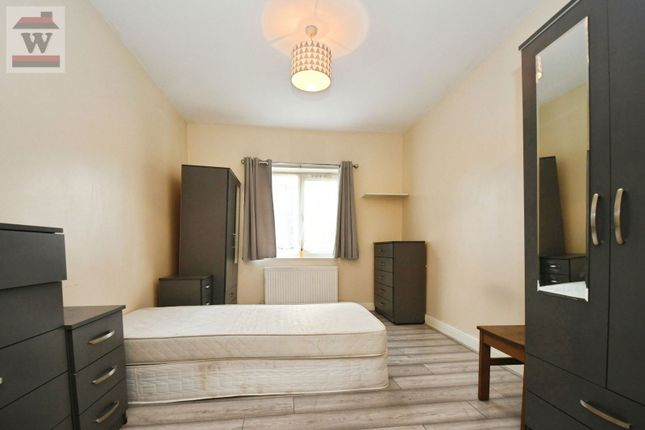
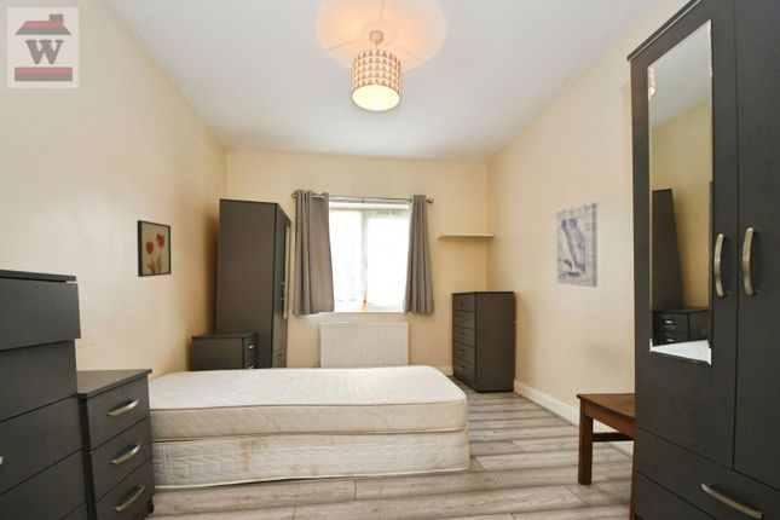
+ wall art [135,219,173,278]
+ wall art [555,201,599,288]
